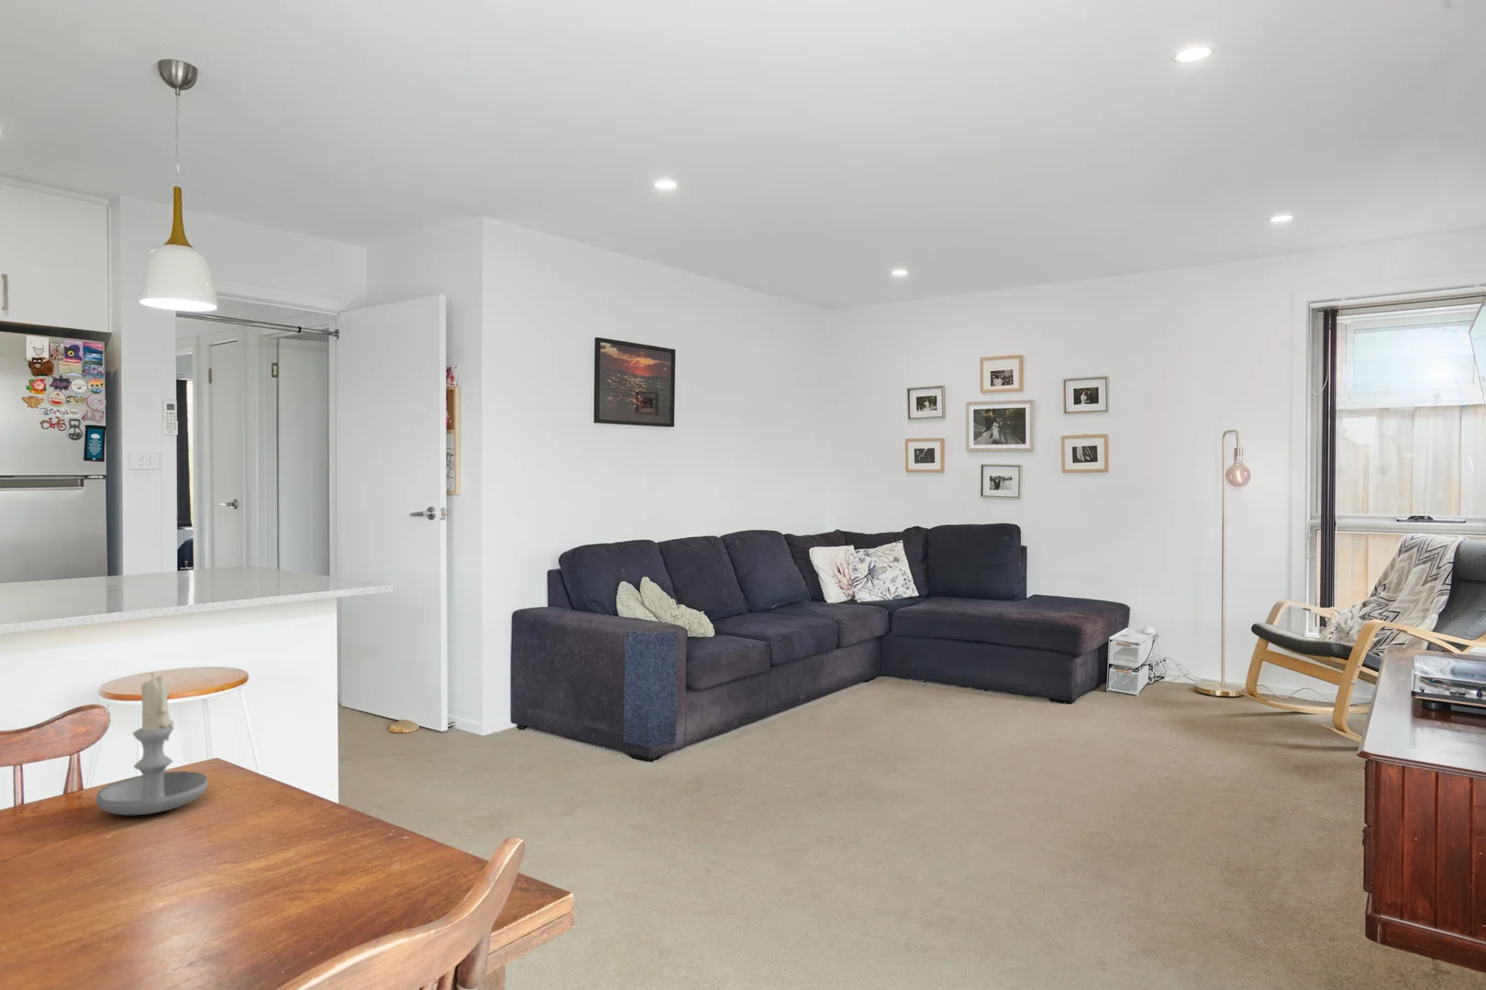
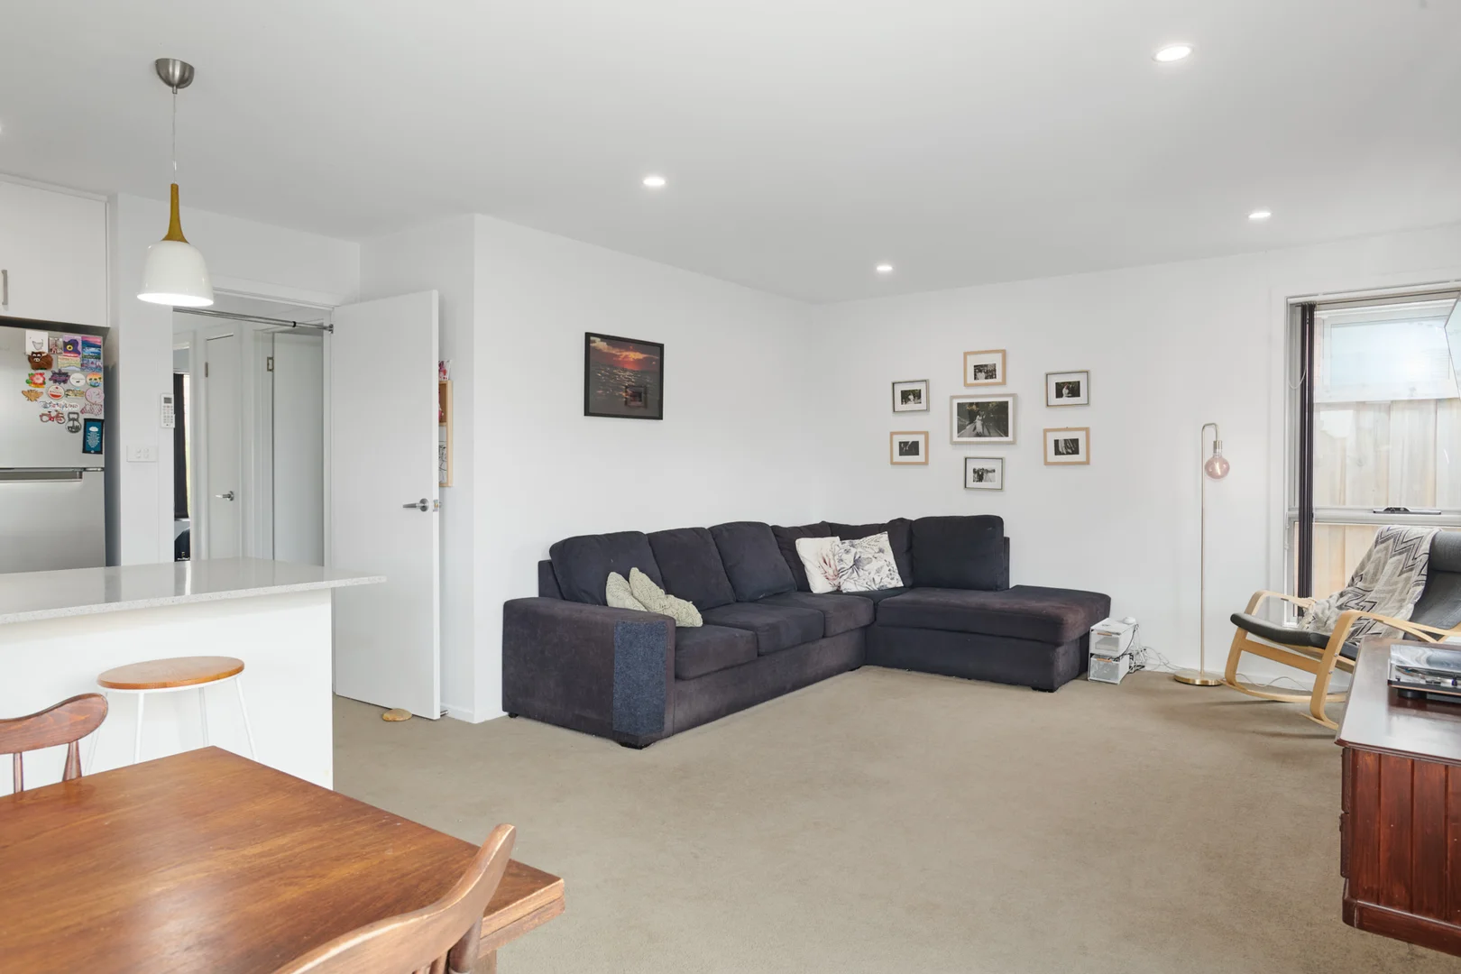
- candle [94,672,209,815]
